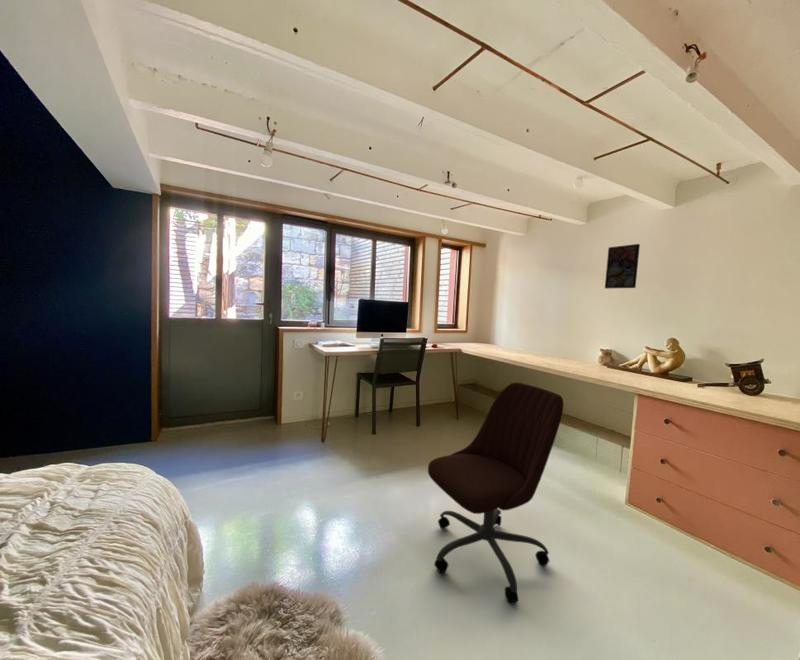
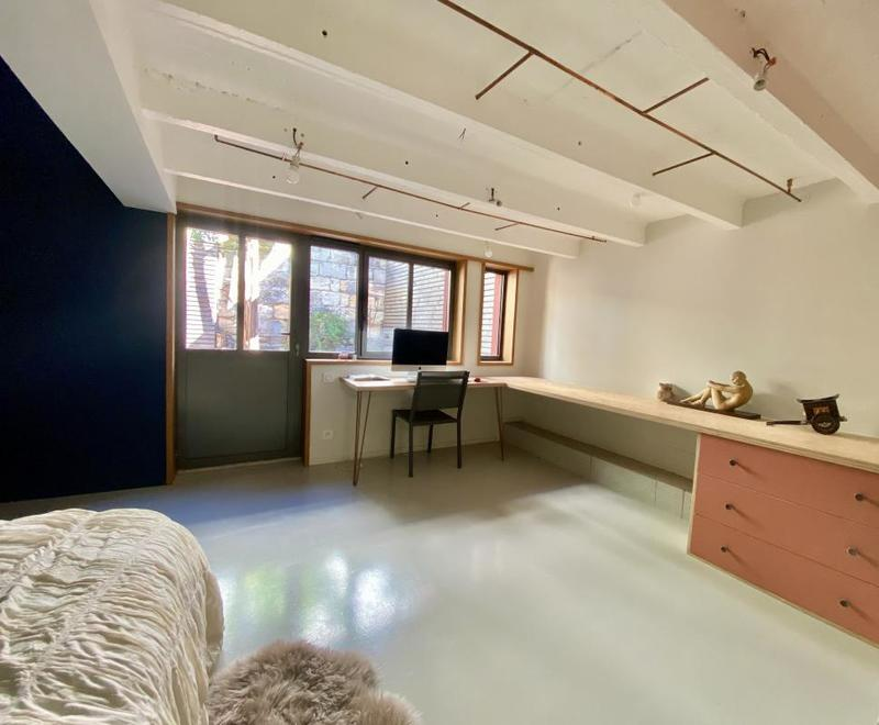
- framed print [604,243,641,290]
- office chair [427,382,564,603]
